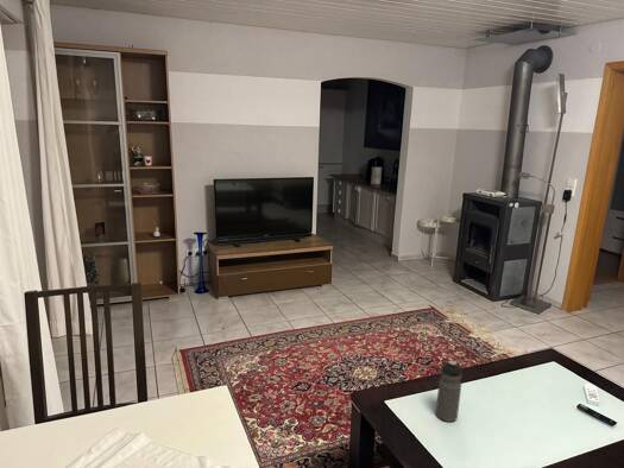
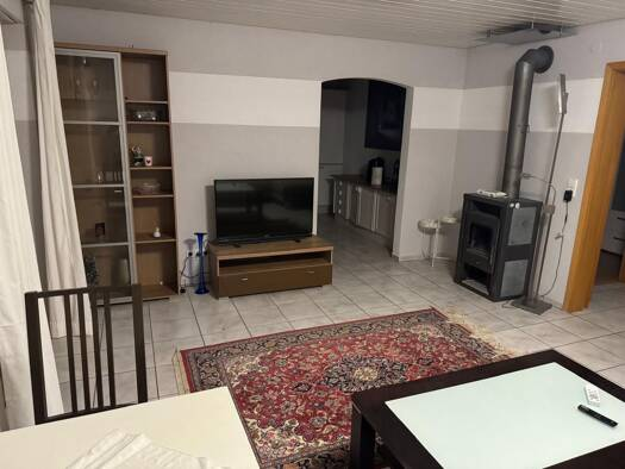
- water bottle [435,359,464,423]
